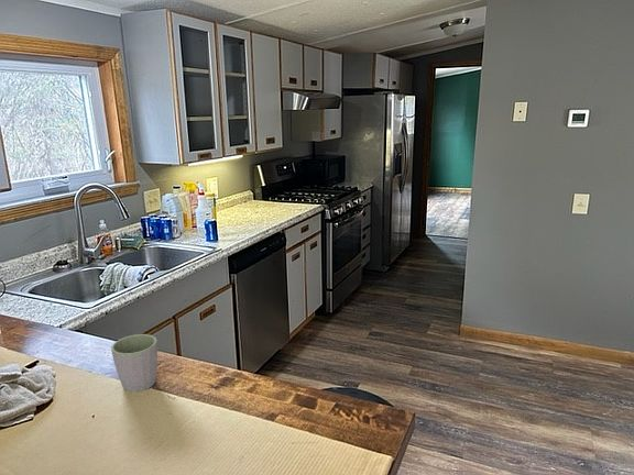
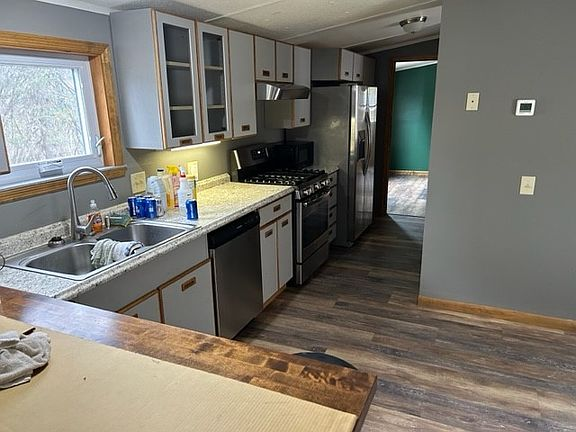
- mug [110,333,158,393]
